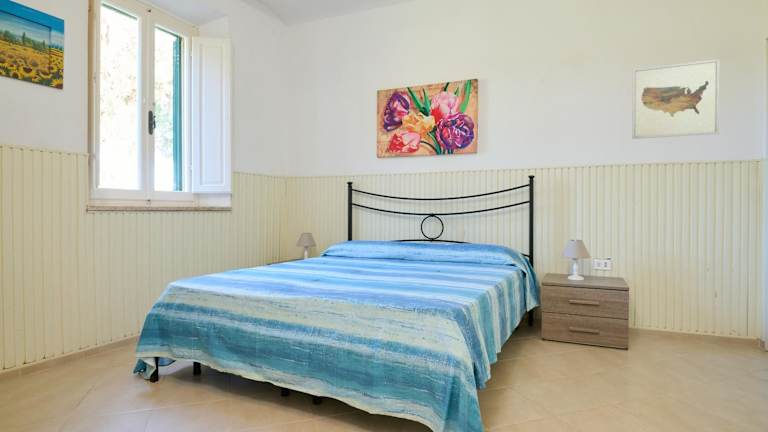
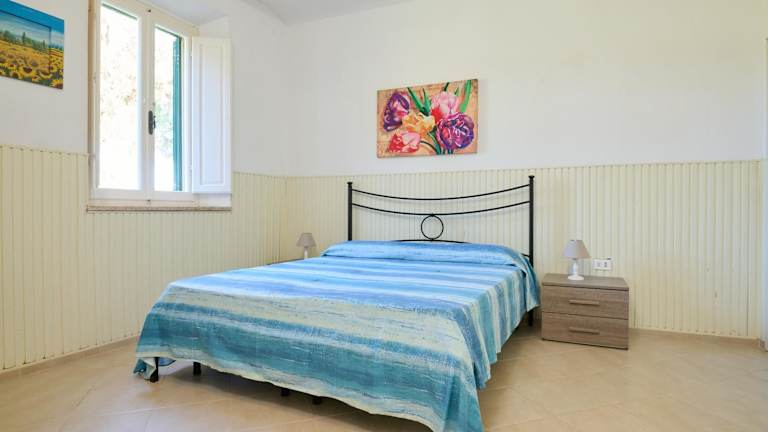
- wall art [631,58,720,140]
